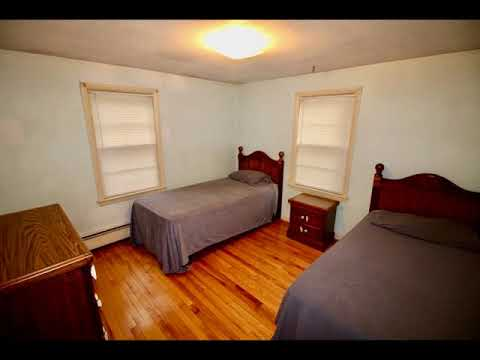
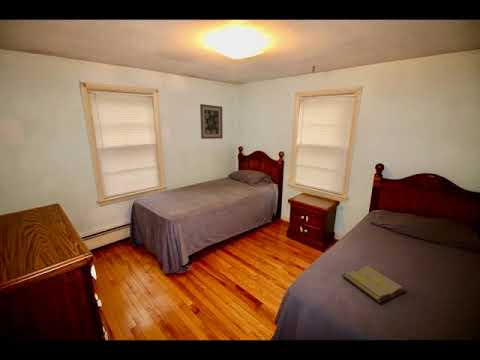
+ diary [341,265,407,304]
+ wall art [199,103,224,140]
